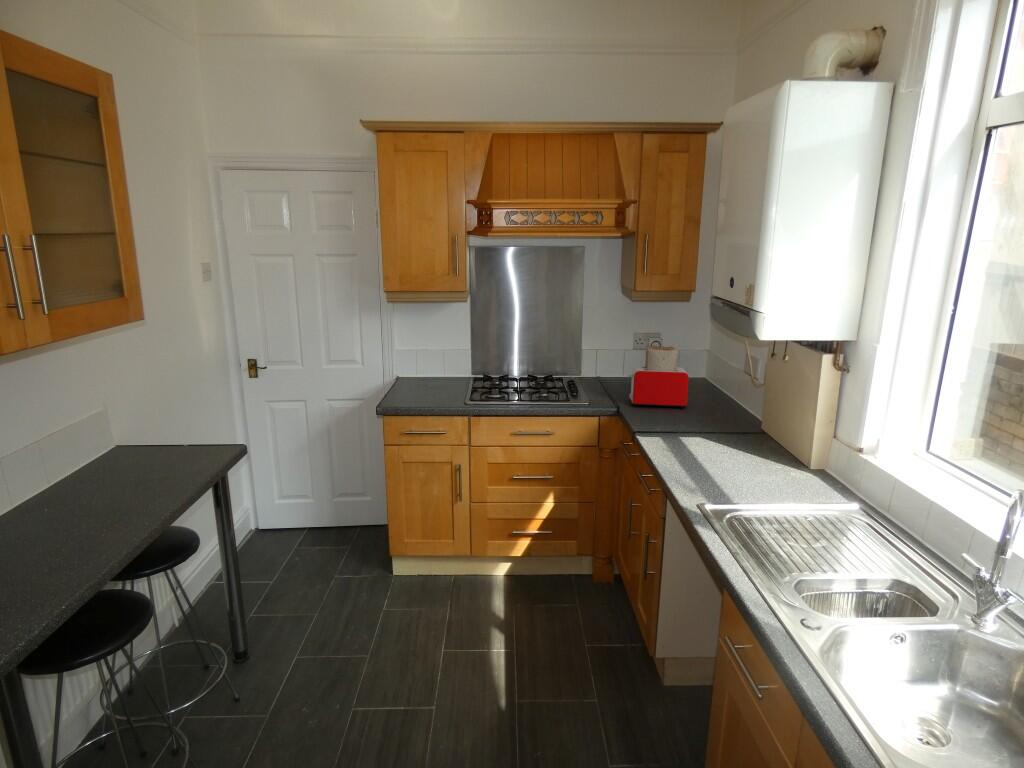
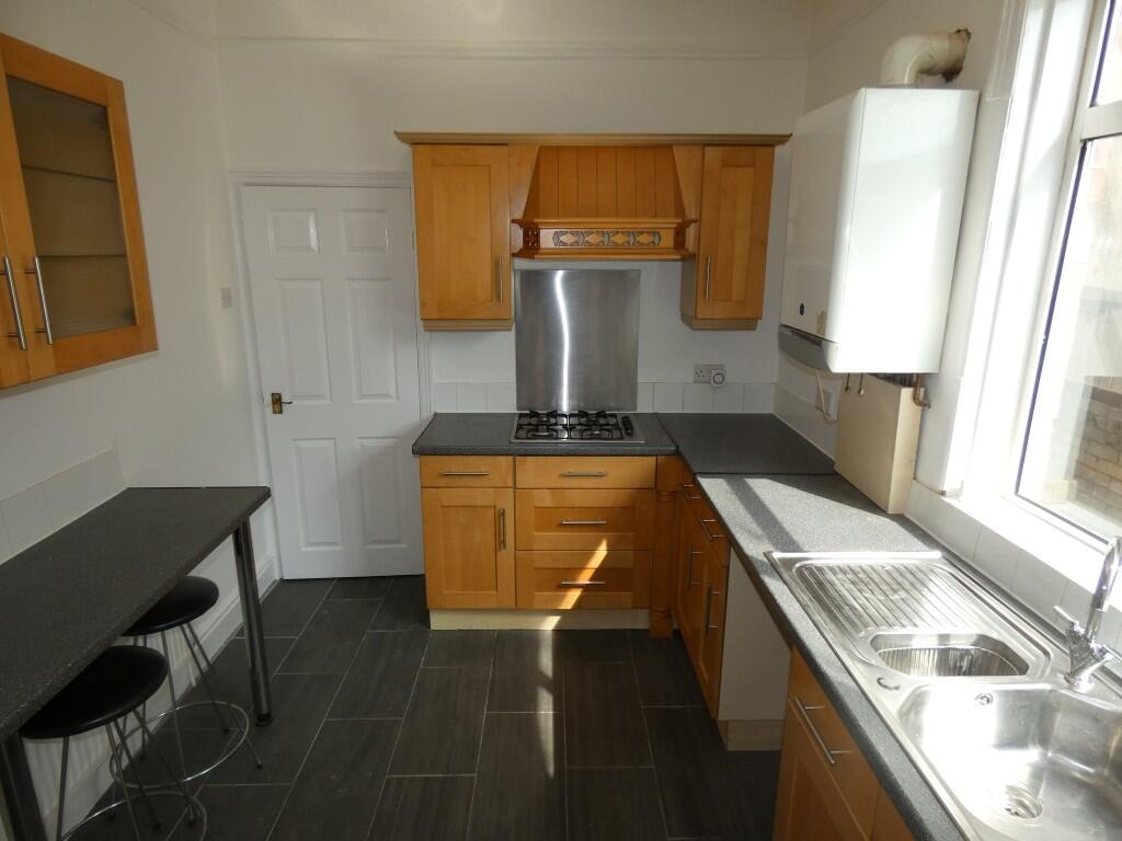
- toaster [627,345,690,409]
